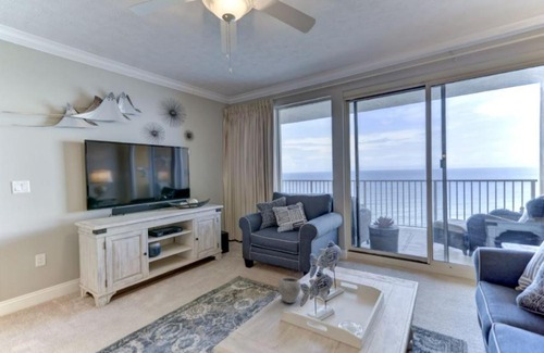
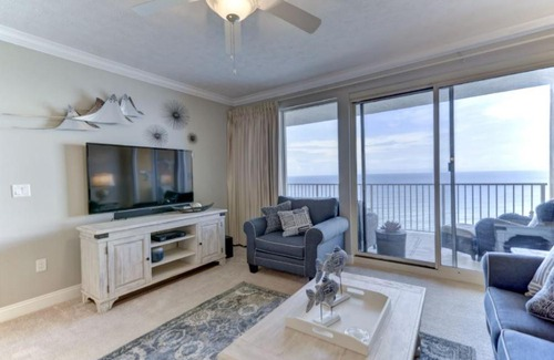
- bowl [277,277,302,304]
